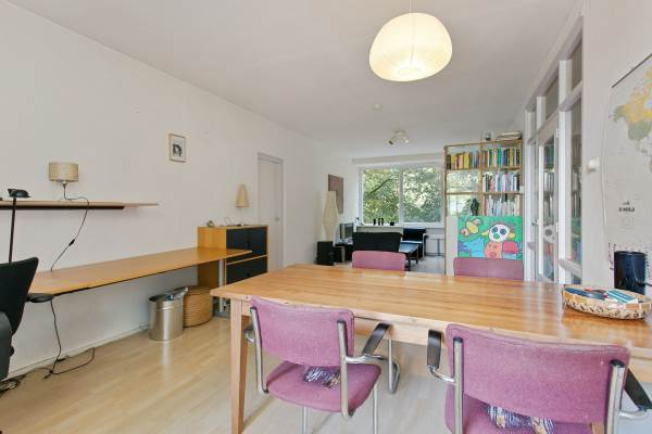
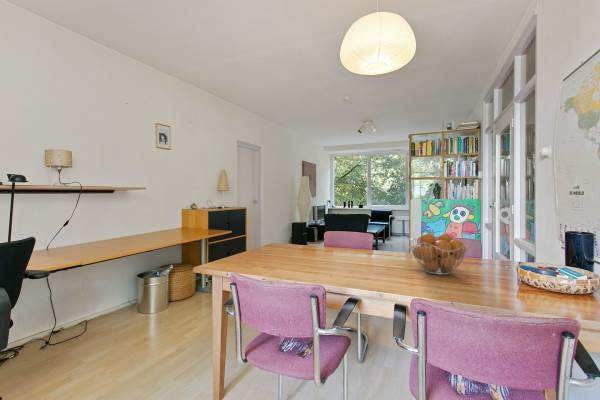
+ fruit basket [409,232,469,276]
